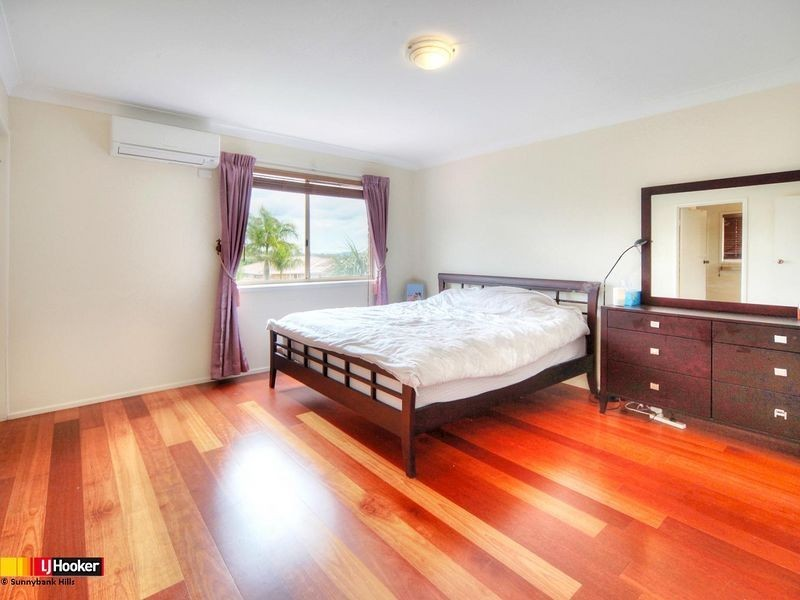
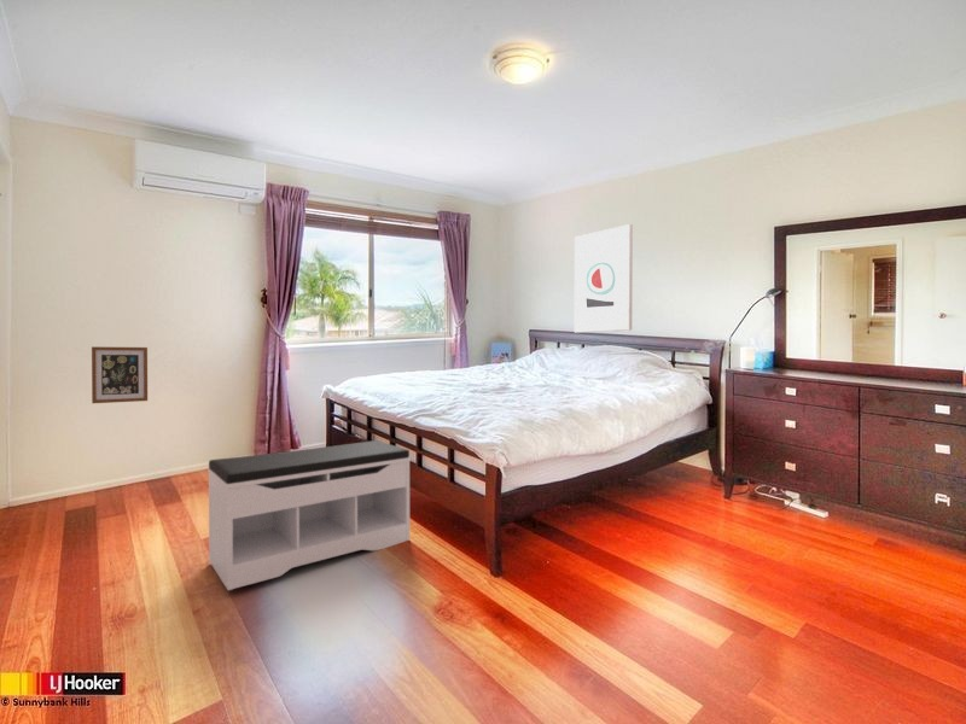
+ wall art [574,223,634,334]
+ wall art [91,345,149,404]
+ bench [206,439,412,591]
